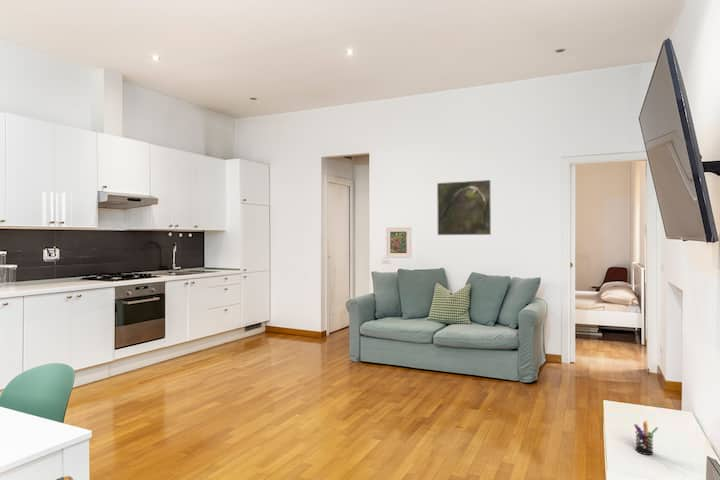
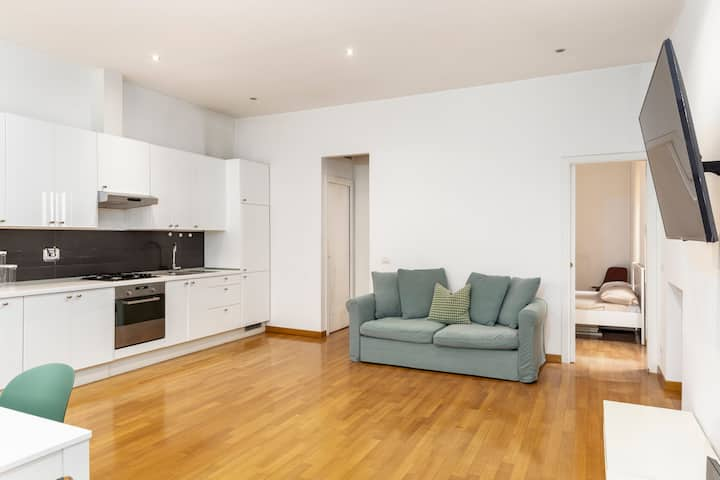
- pen holder [633,419,659,456]
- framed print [436,179,492,236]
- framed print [385,226,413,259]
